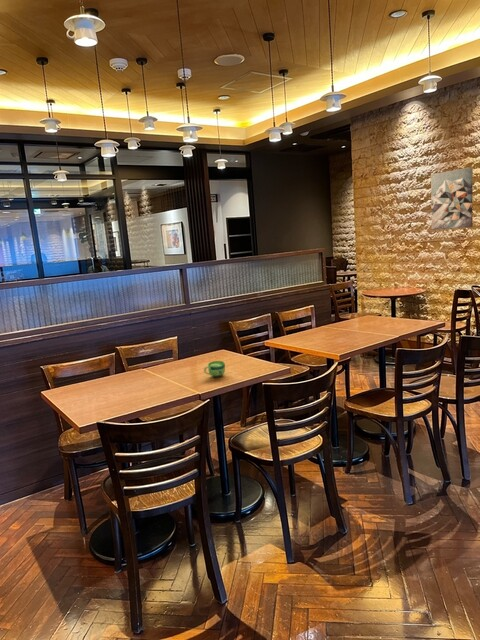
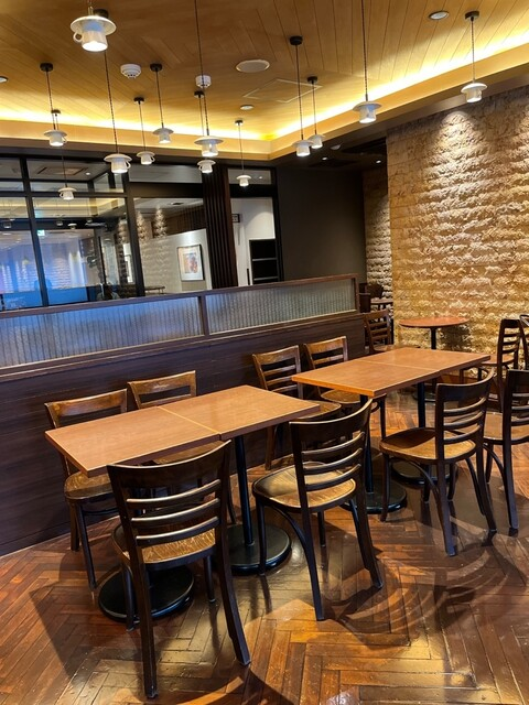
- cup [203,360,226,378]
- wall art [430,166,474,231]
